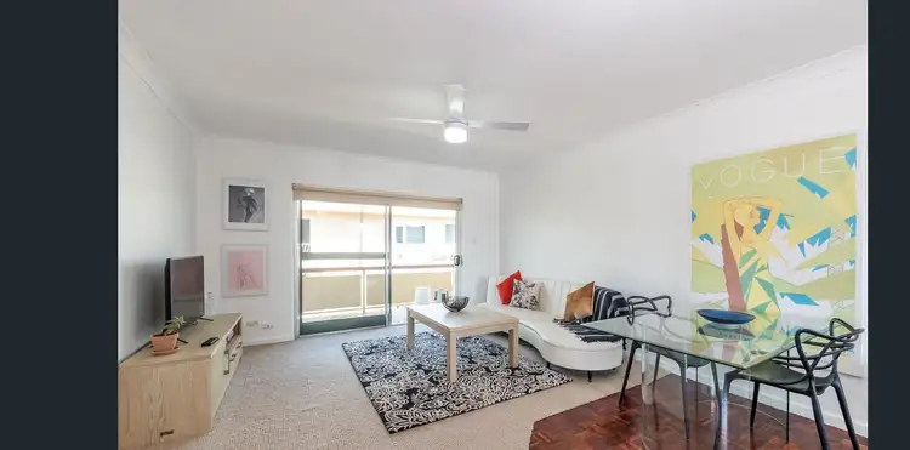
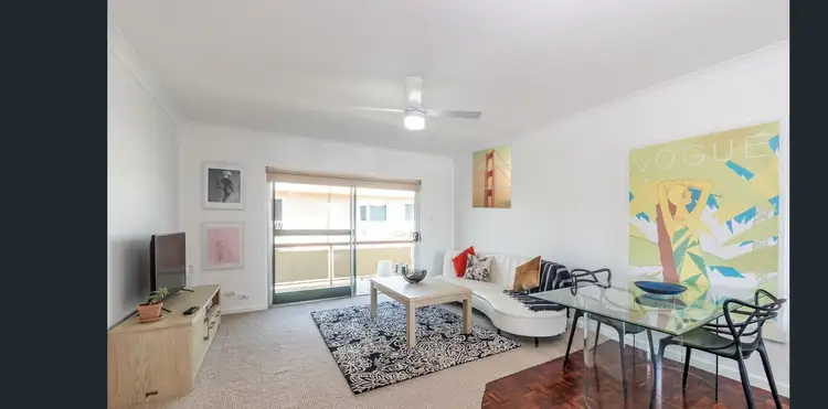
+ wall art [471,142,512,209]
